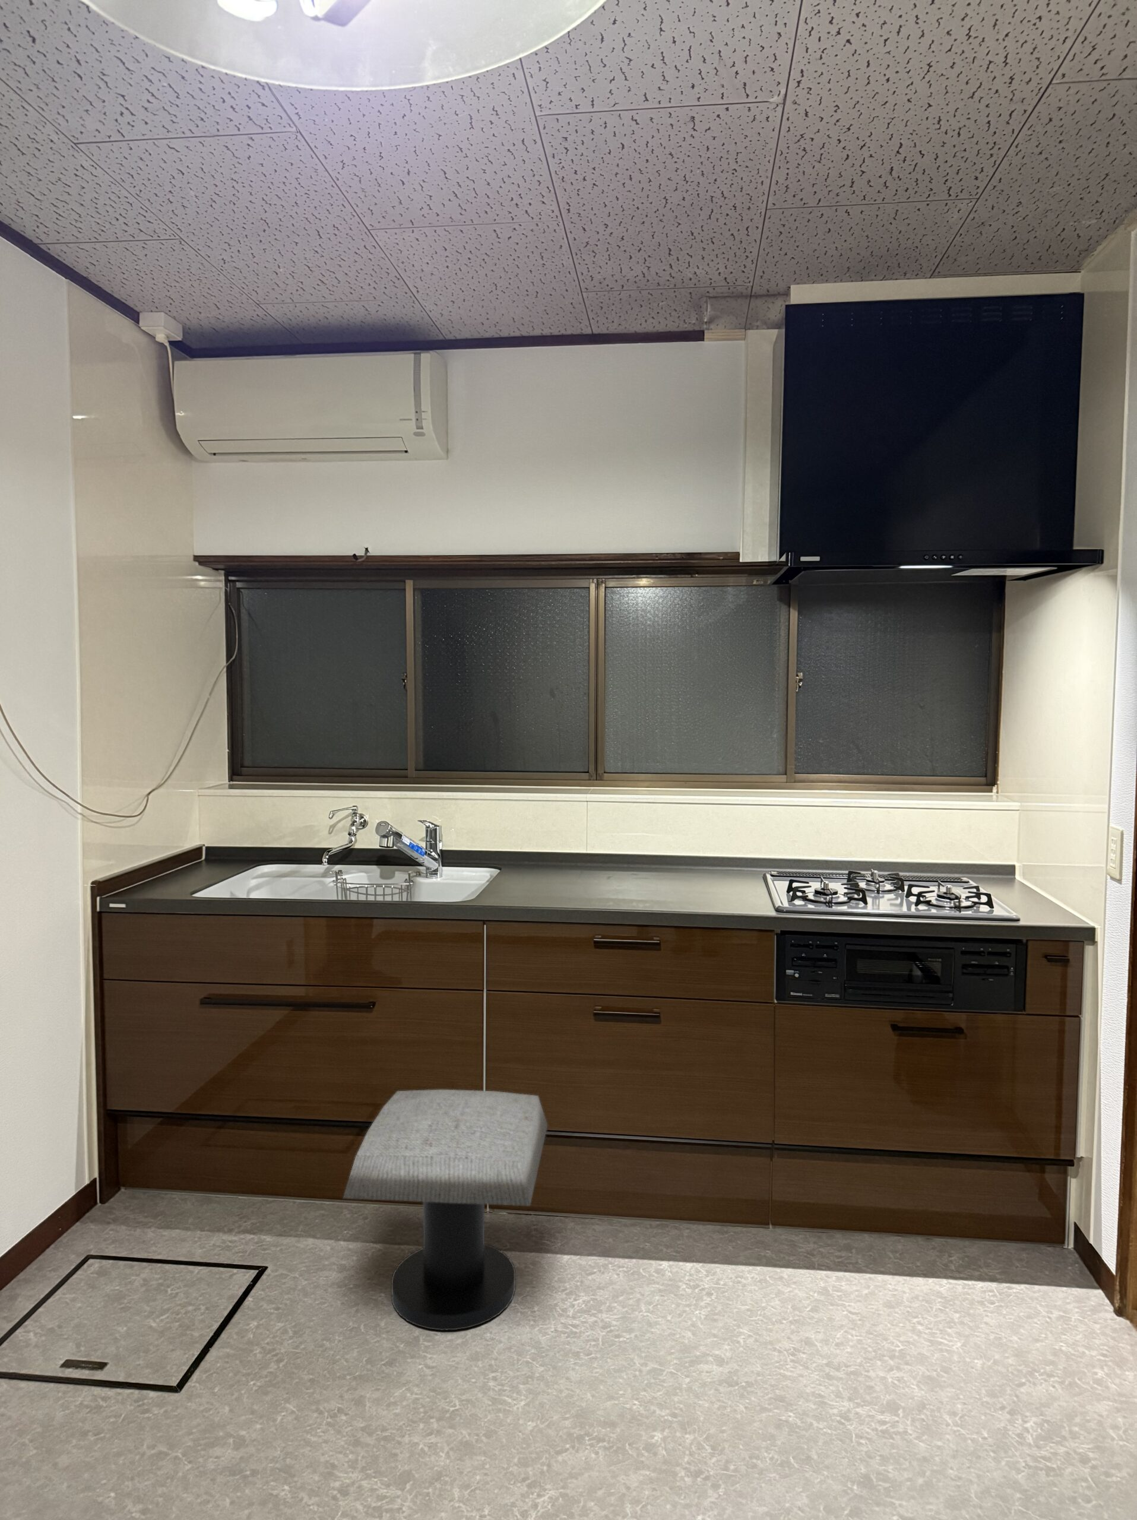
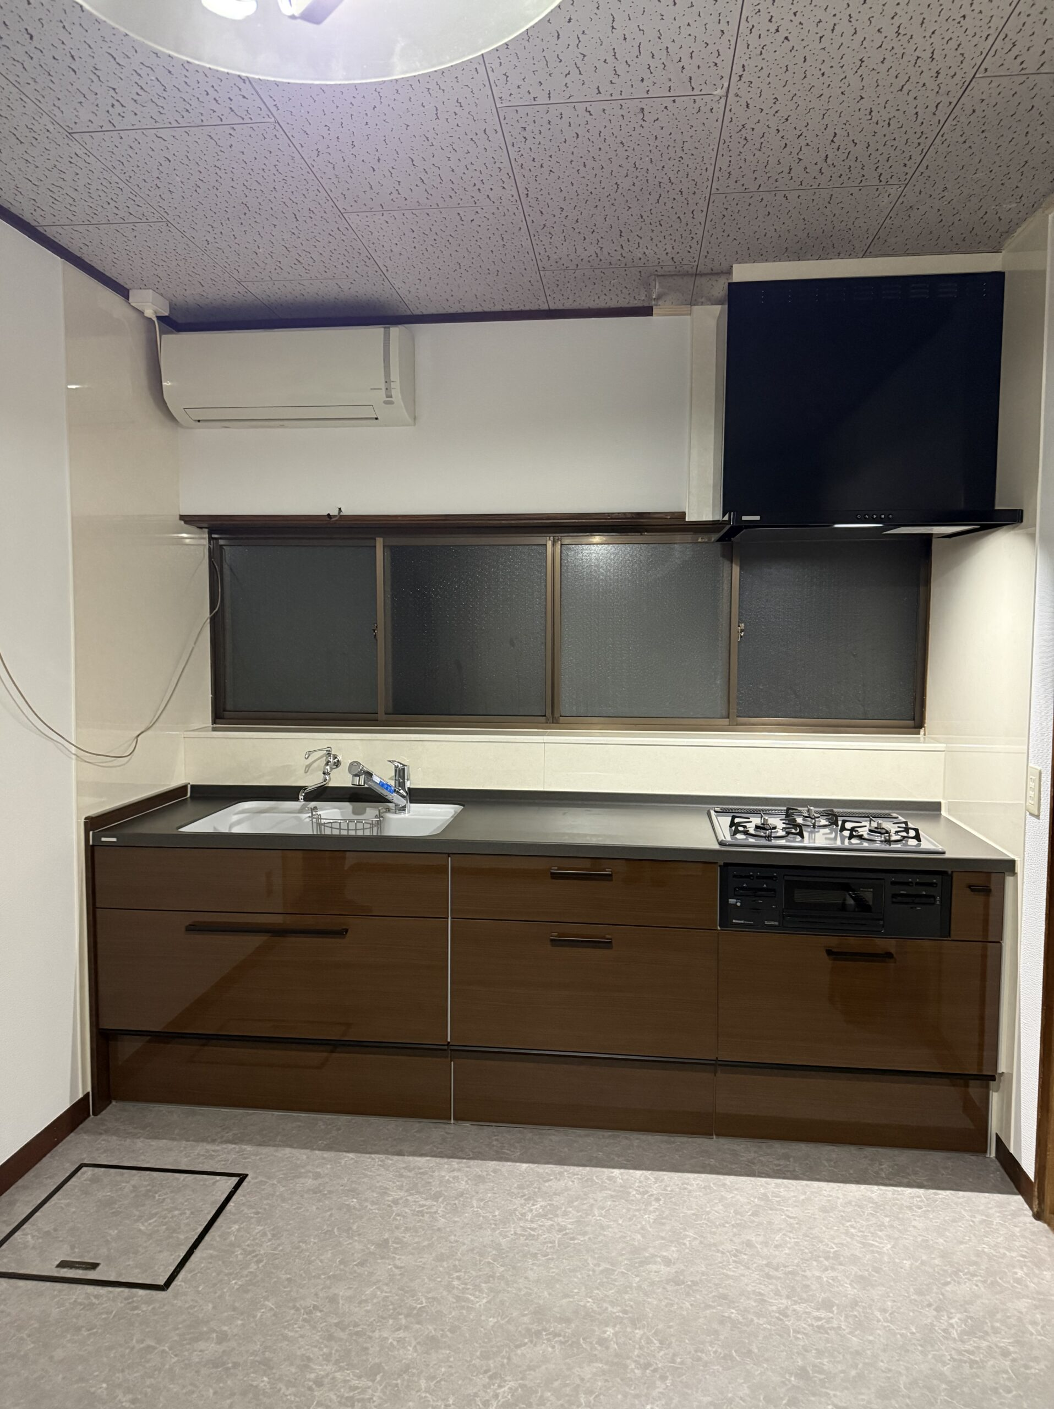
- stool [342,1089,548,1331]
